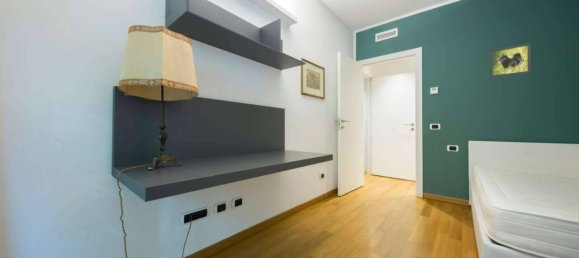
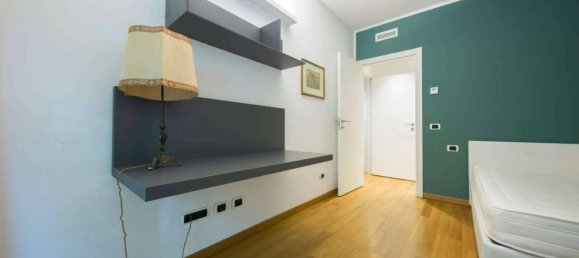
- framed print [490,43,531,78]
